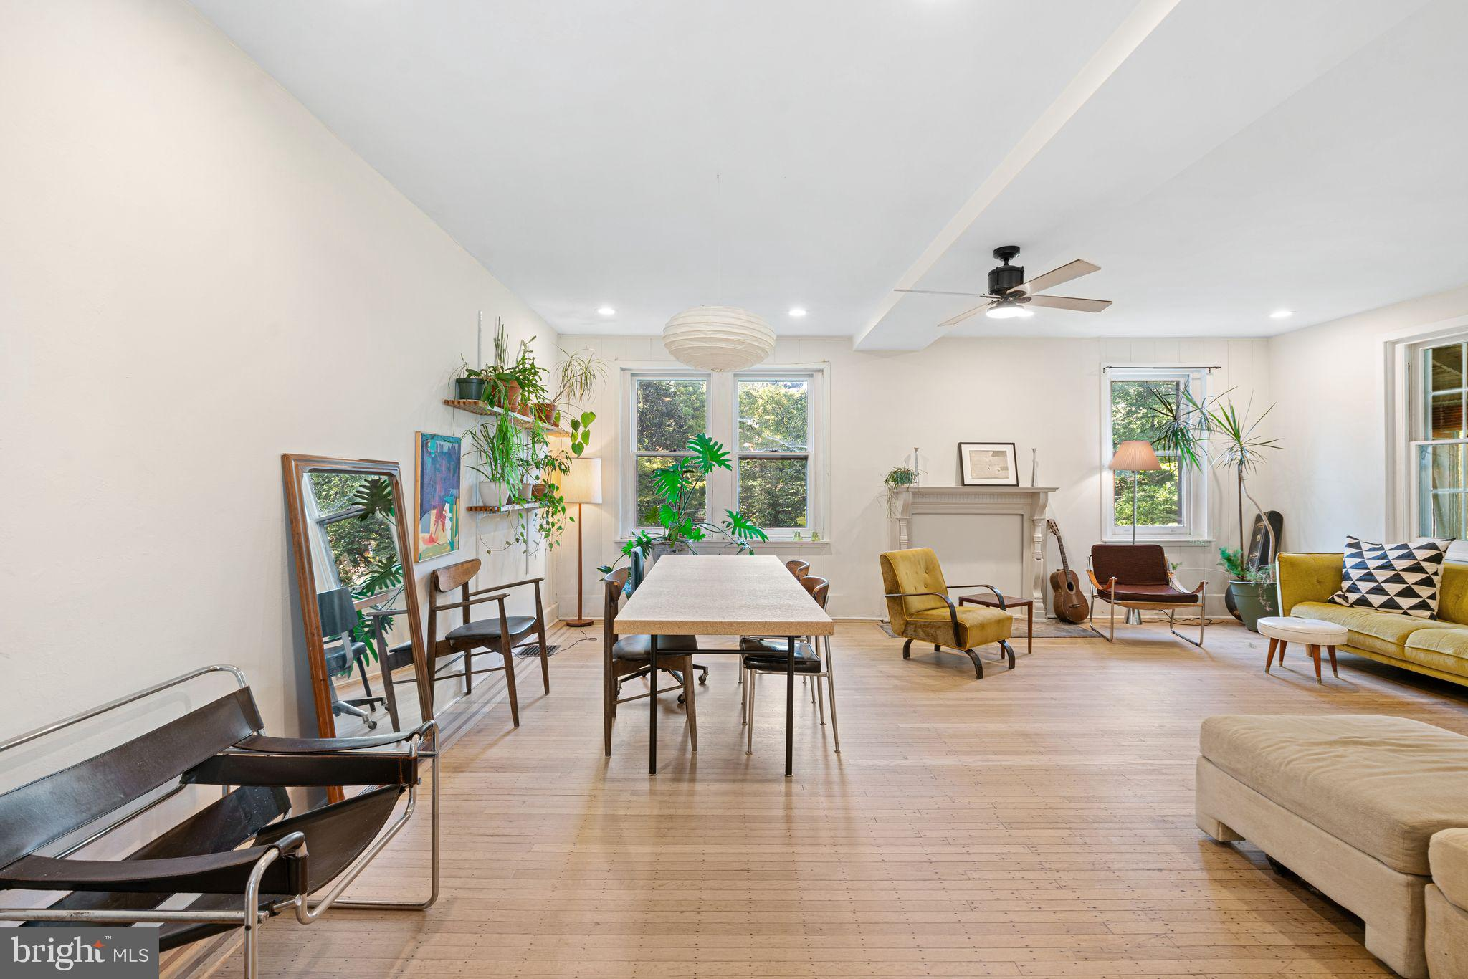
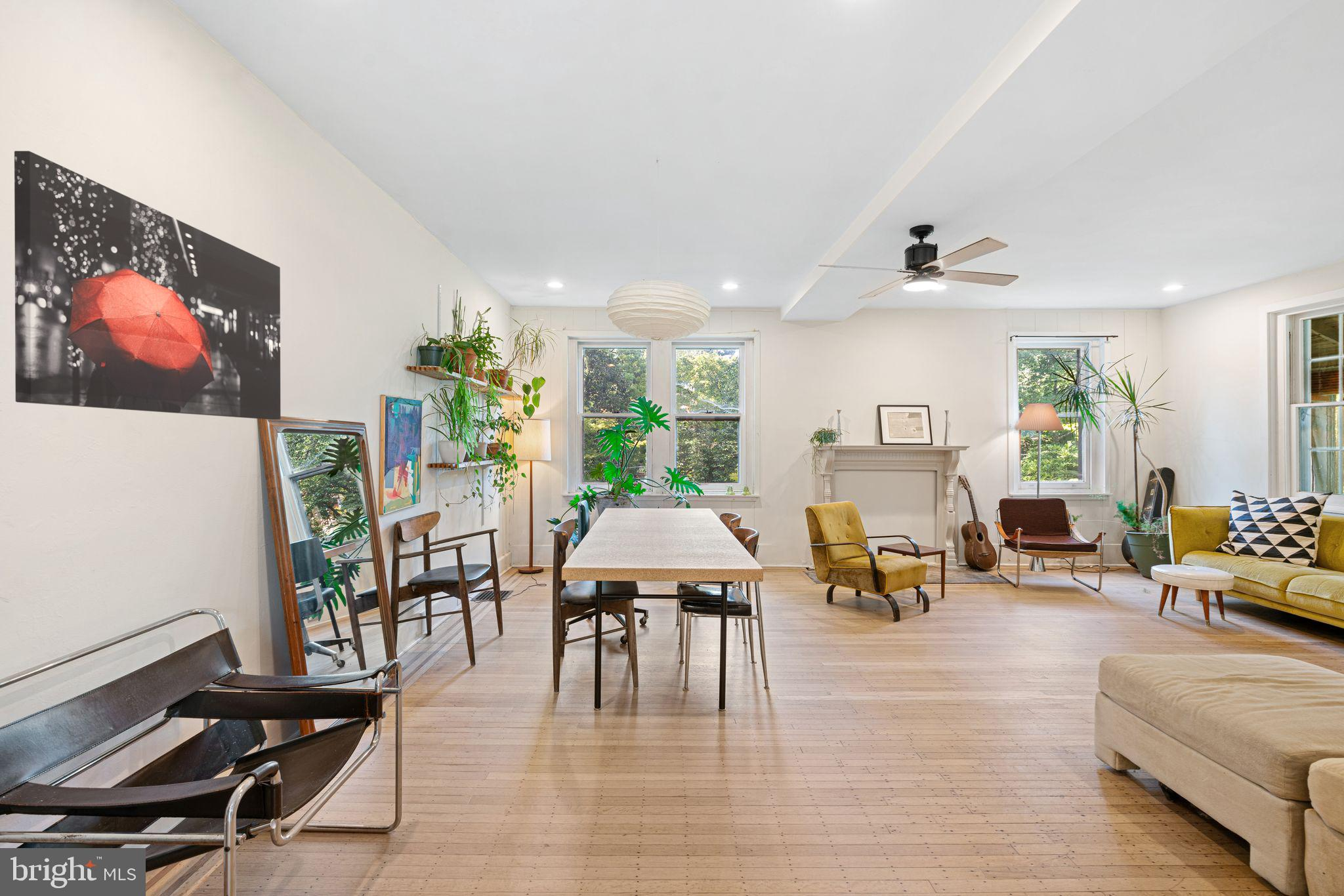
+ wall art [14,150,282,420]
